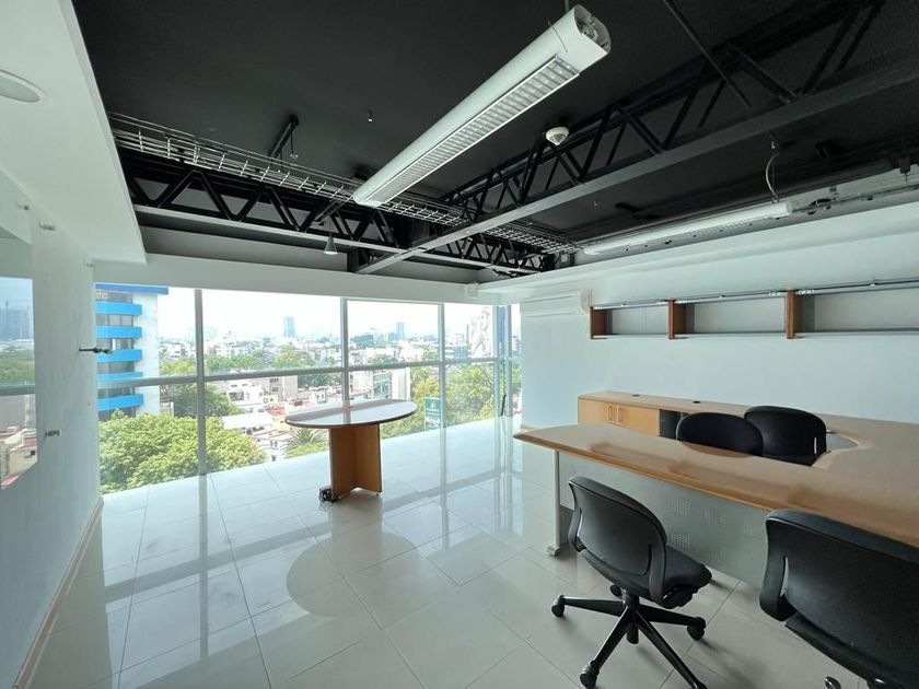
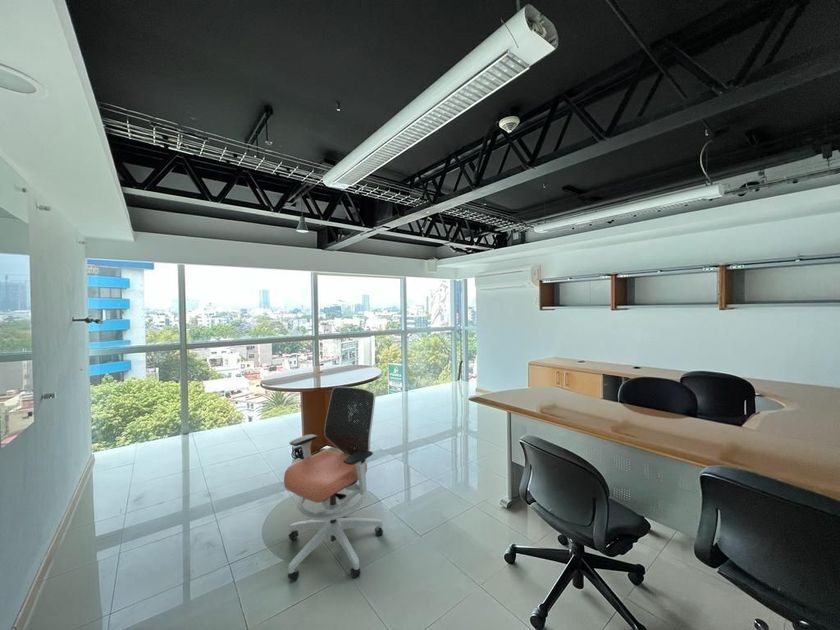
+ office chair [283,386,384,582]
